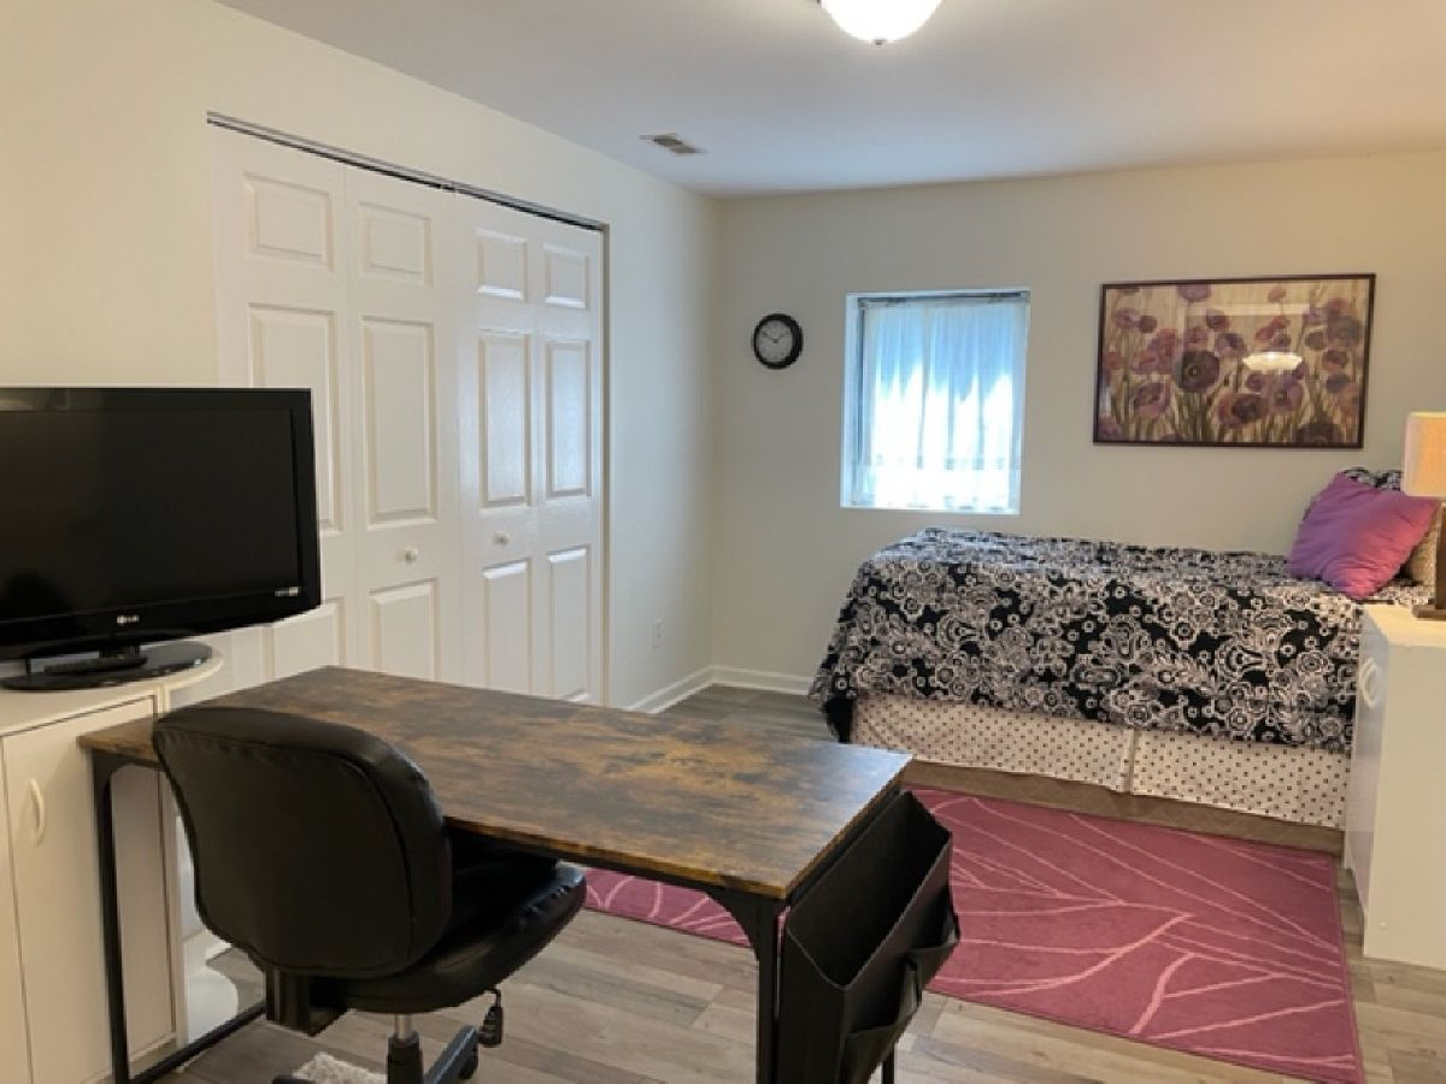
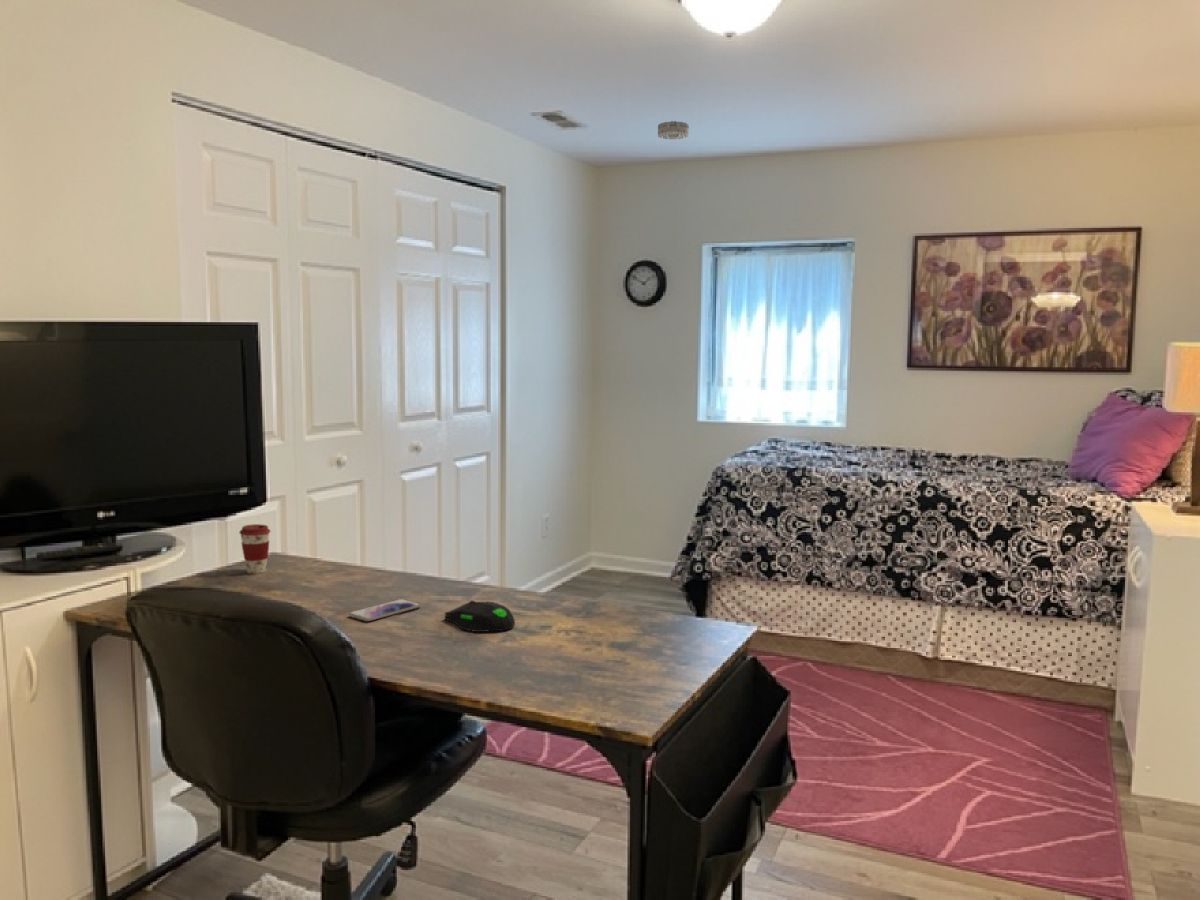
+ smoke detector [657,120,690,140]
+ coffee cup [238,523,272,575]
+ smartphone [348,598,422,622]
+ computer mouse [444,600,516,633]
